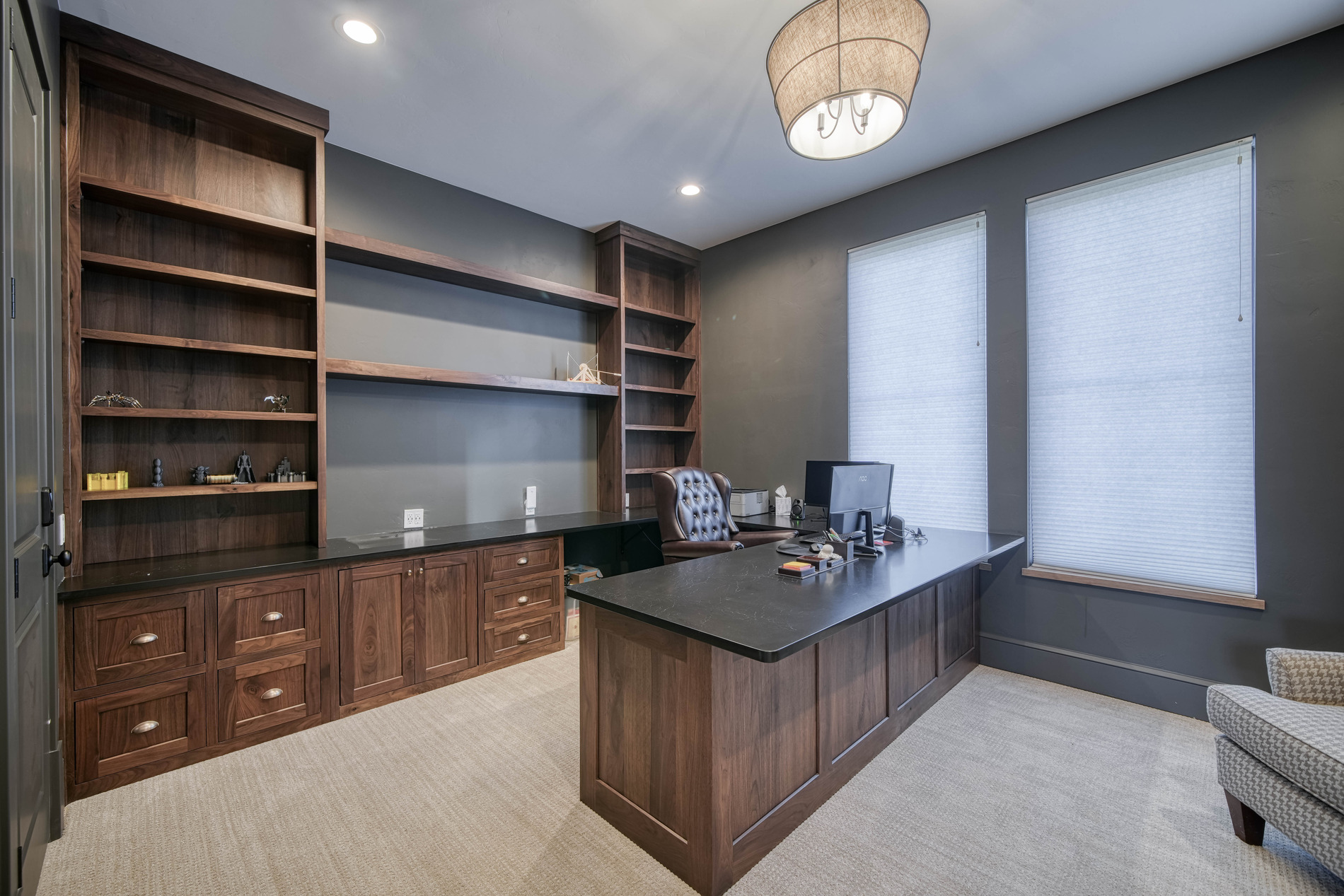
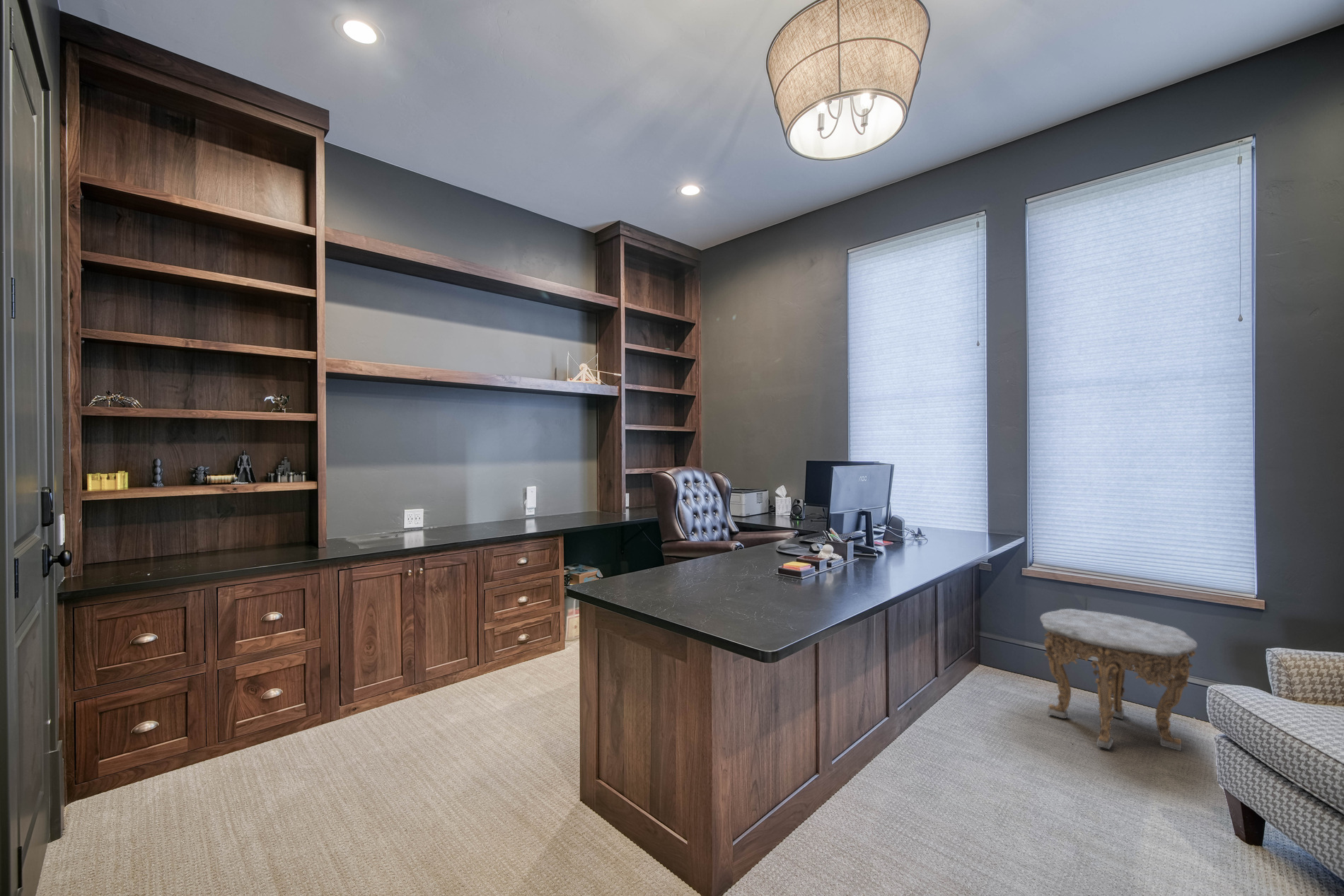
+ side table [1039,608,1198,752]
